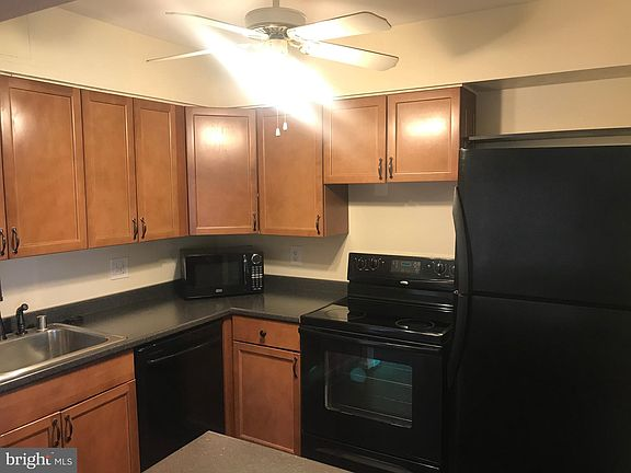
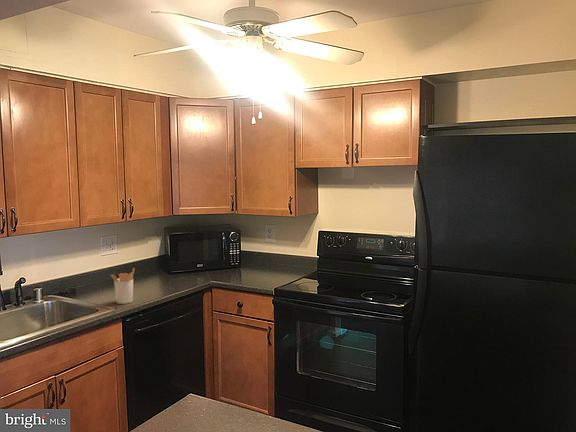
+ utensil holder [110,268,135,305]
